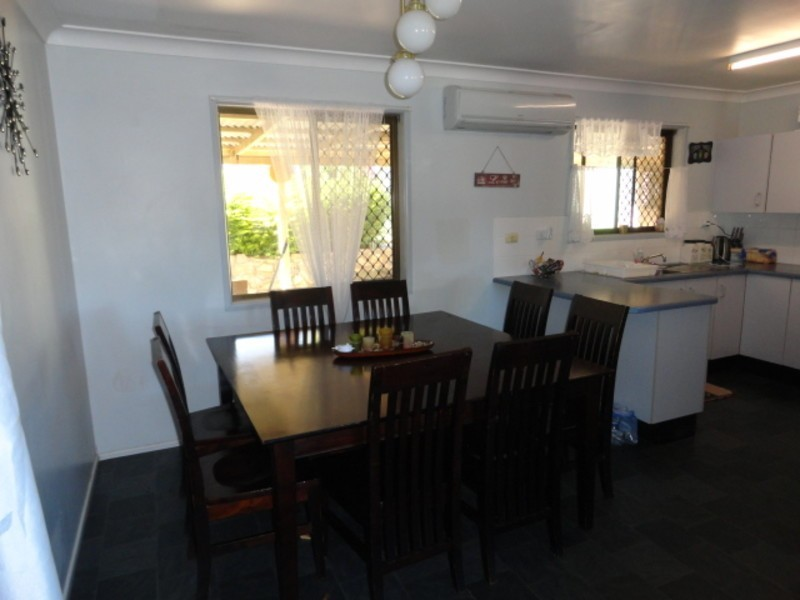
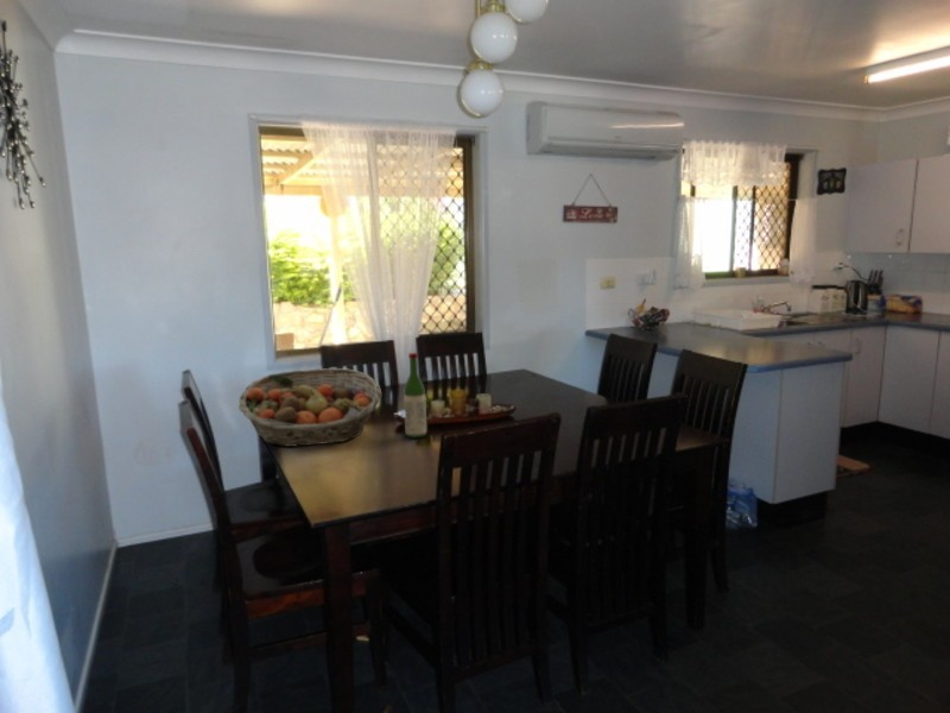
+ wine bottle [403,352,428,440]
+ fruit basket [238,367,382,448]
